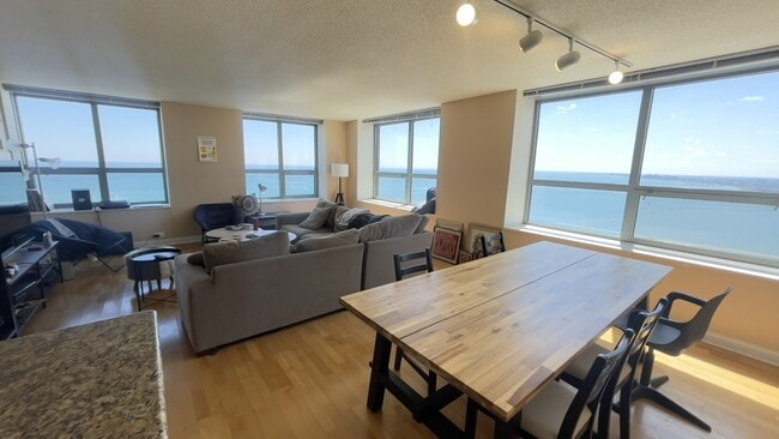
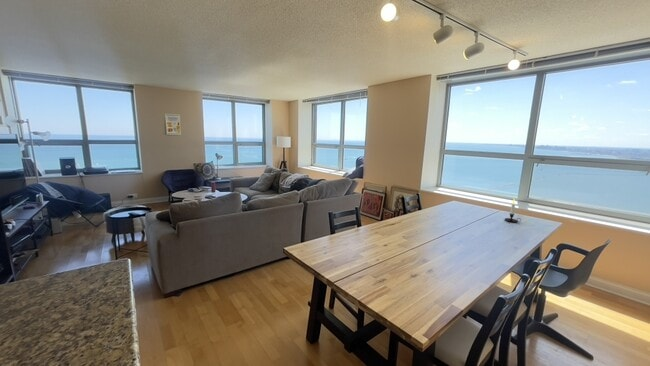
+ candle [504,198,522,223]
